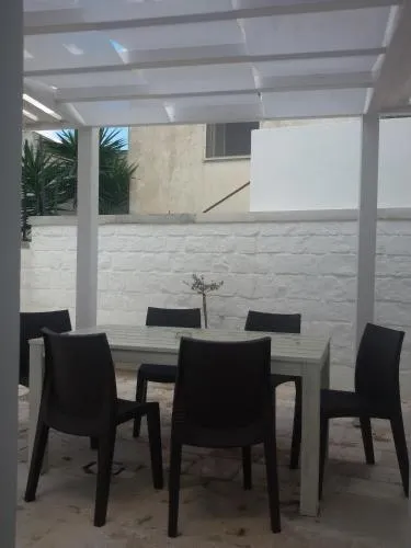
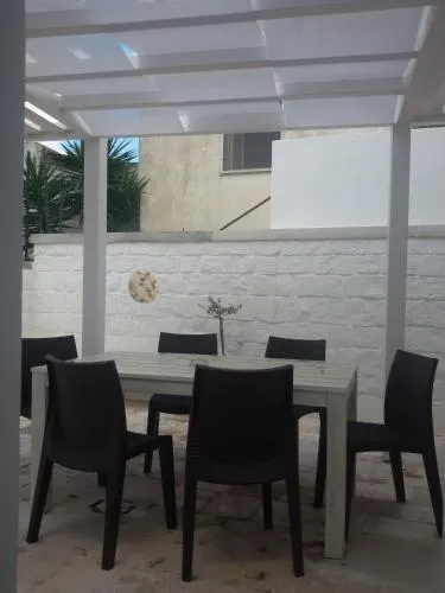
+ decorative plate [127,268,160,305]
